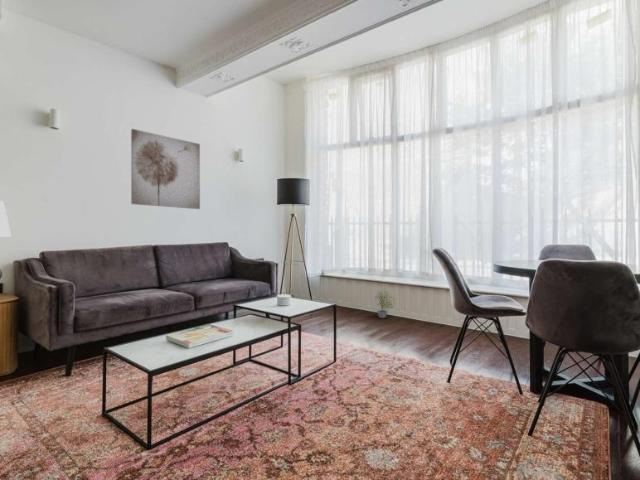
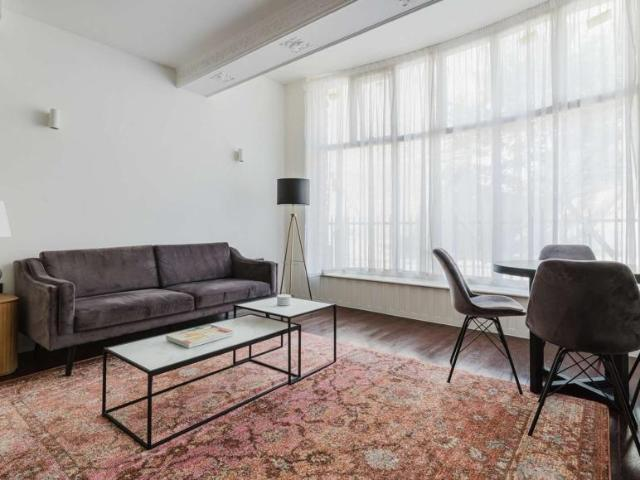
- potted plant [372,287,397,319]
- wall art [130,128,201,210]
